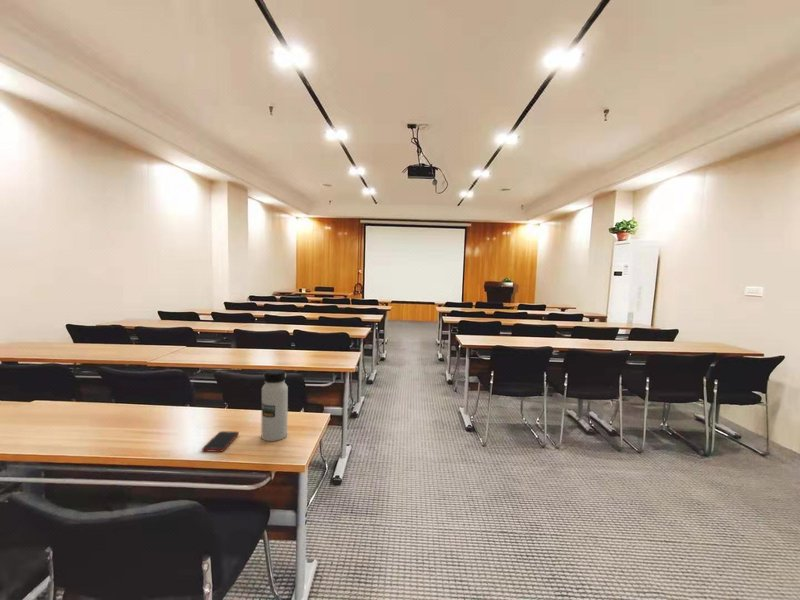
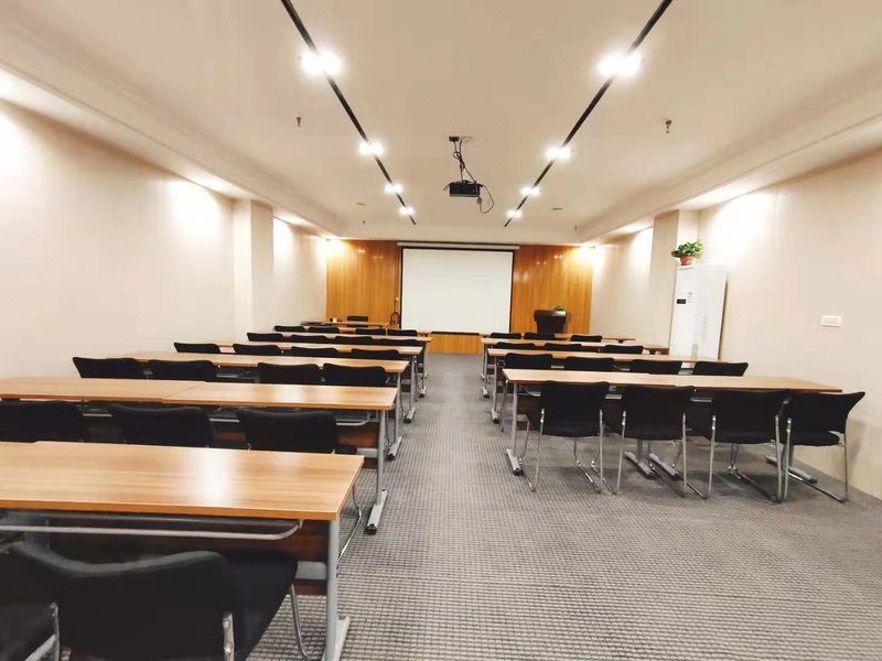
- cell phone [201,430,240,453]
- water bottle [261,368,289,442]
